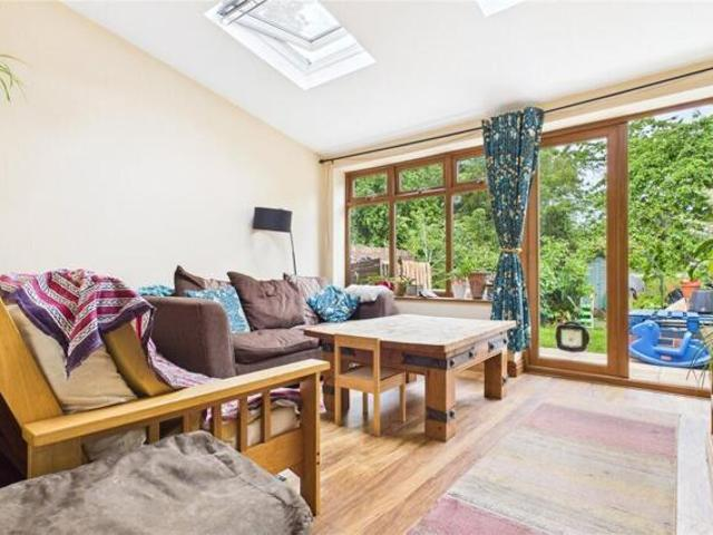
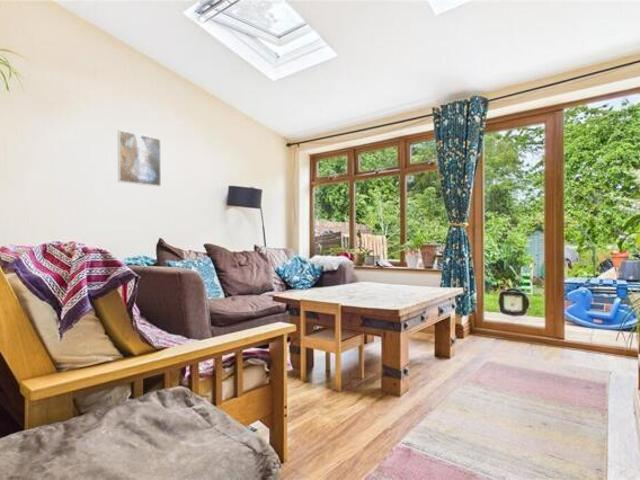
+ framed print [117,129,162,188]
